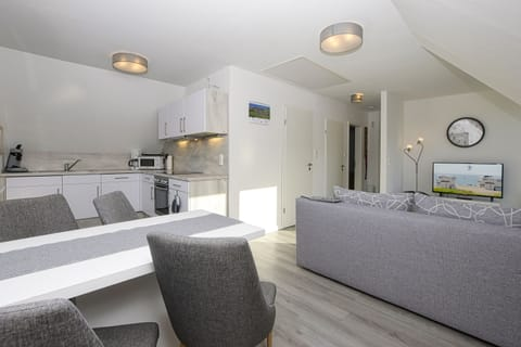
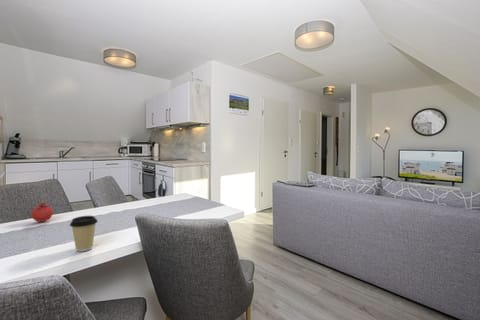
+ coffee cup [69,215,99,253]
+ fruit [30,202,54,223]
